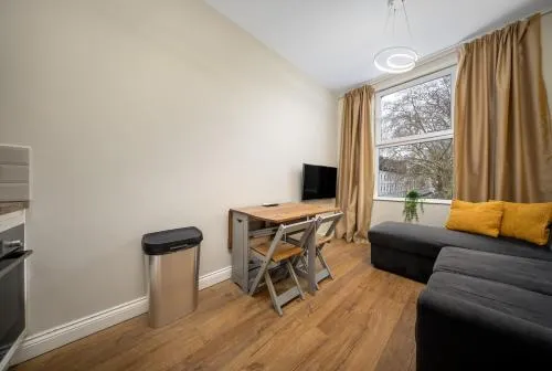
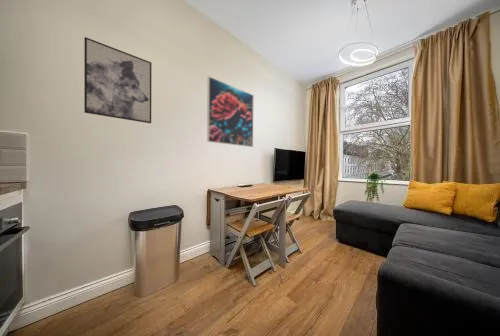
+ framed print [206,76,254,148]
+ wall art [83,36,153,124]
